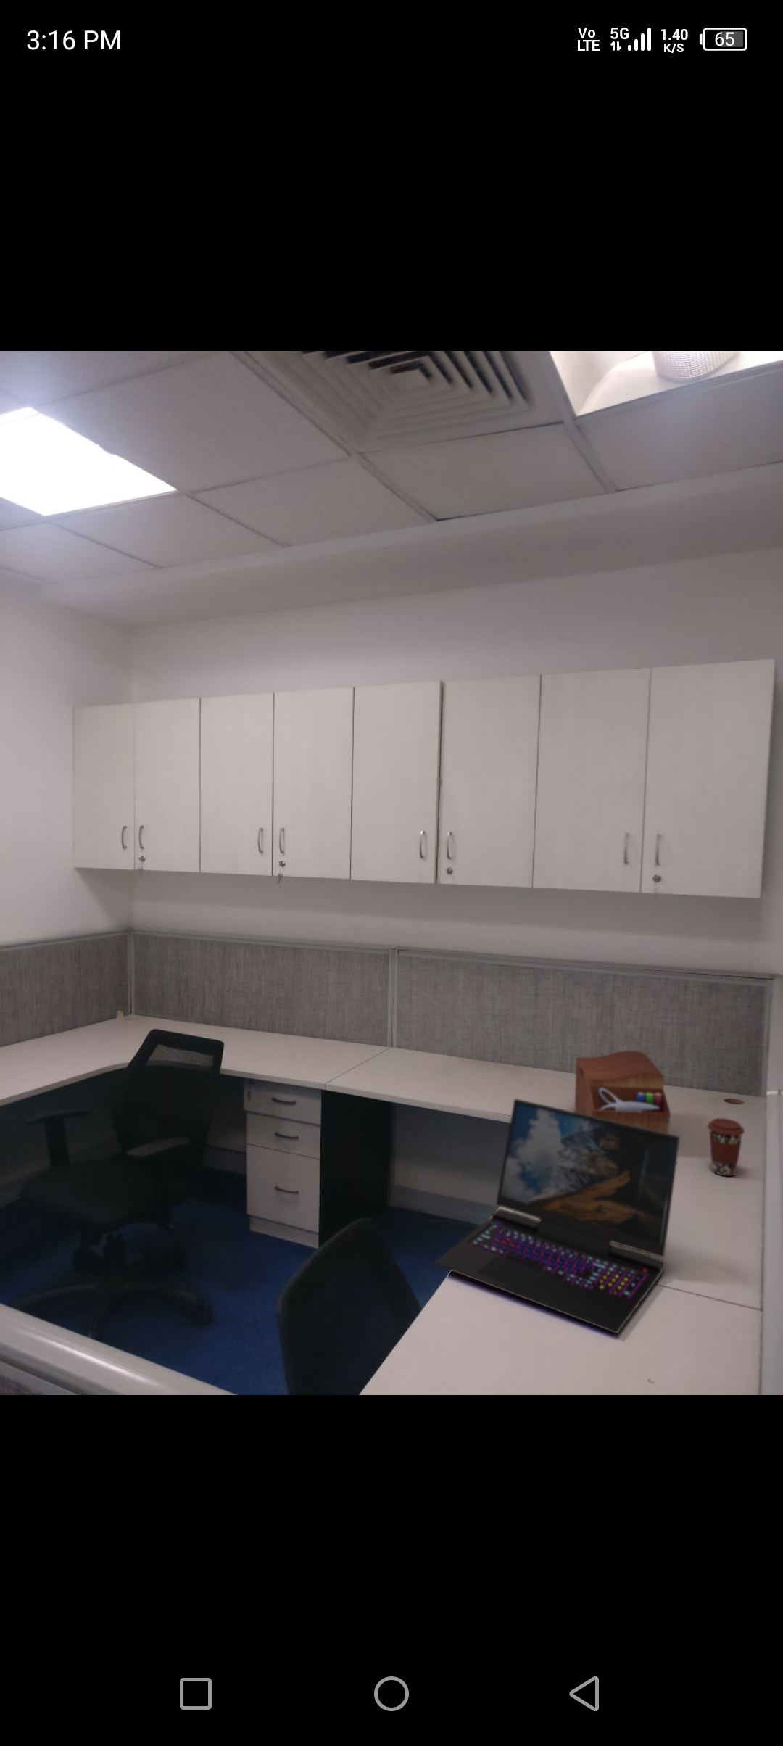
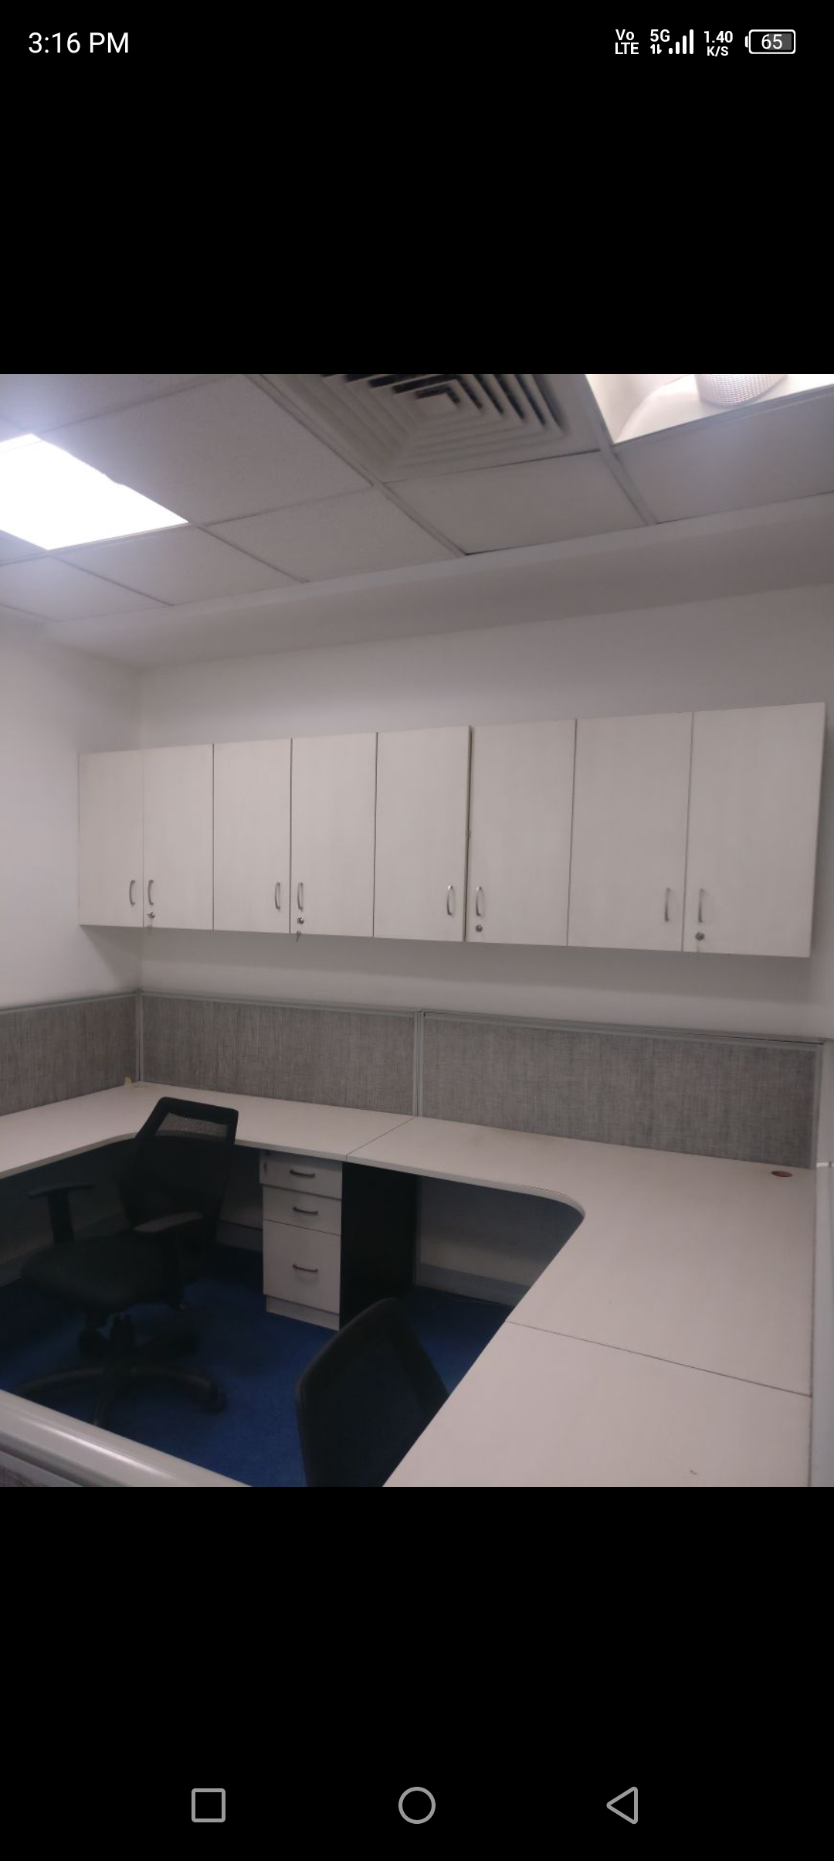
- laptop [433,1098,681,1335]
- coffee cup [706,1117,745,1177]
- sewing box [575,1050,672,1134]
